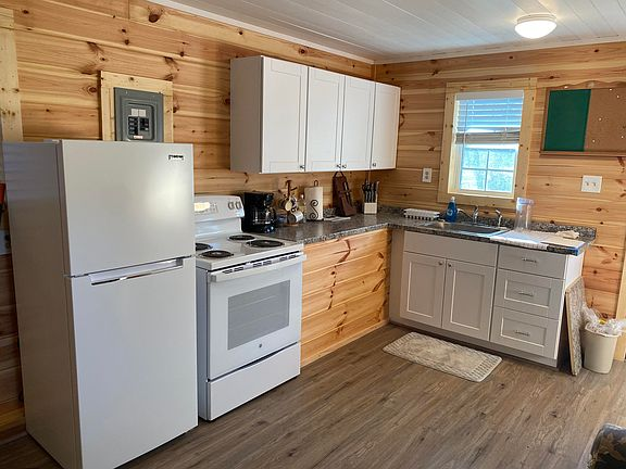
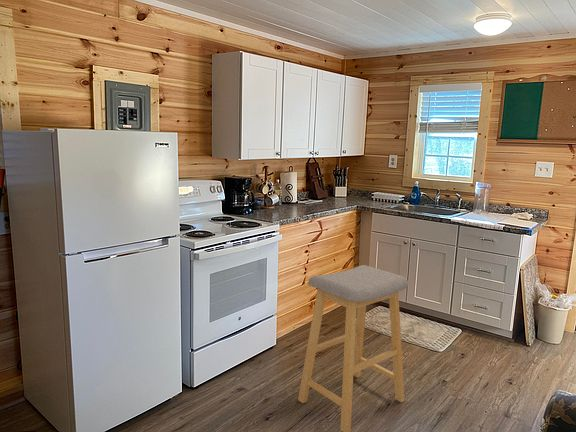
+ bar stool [297,264,409,432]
